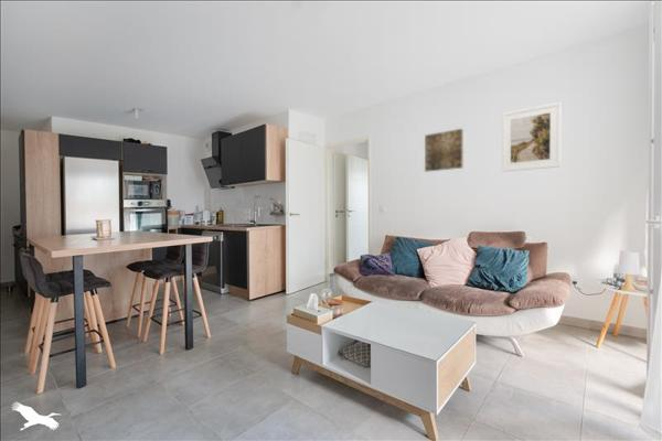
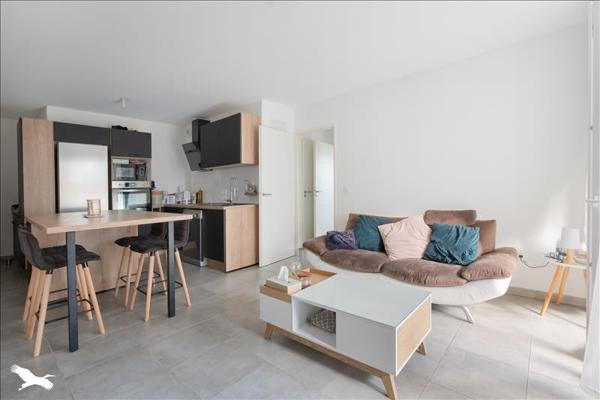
- wall art [424,128,465,173]
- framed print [501,101,562,173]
